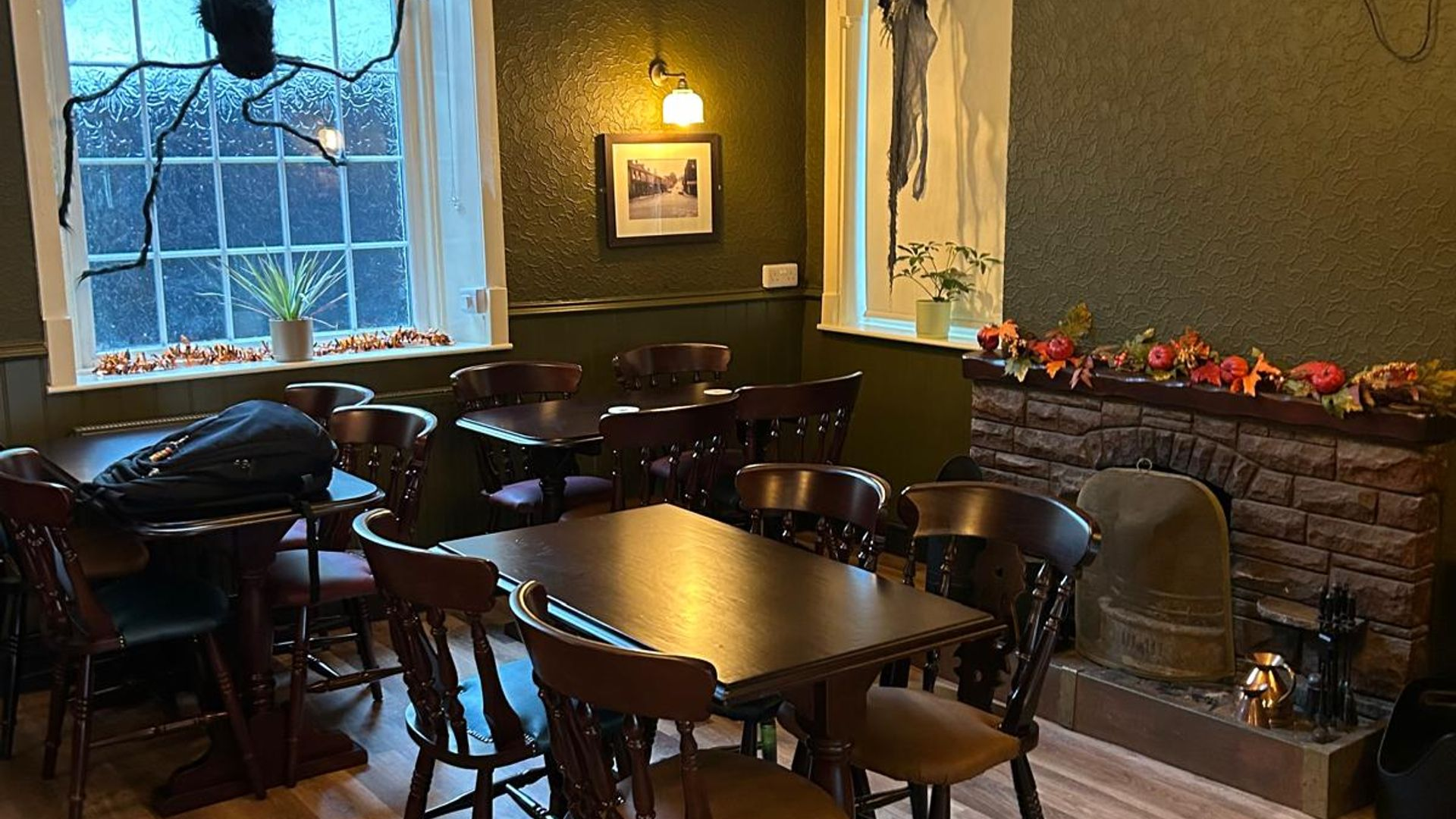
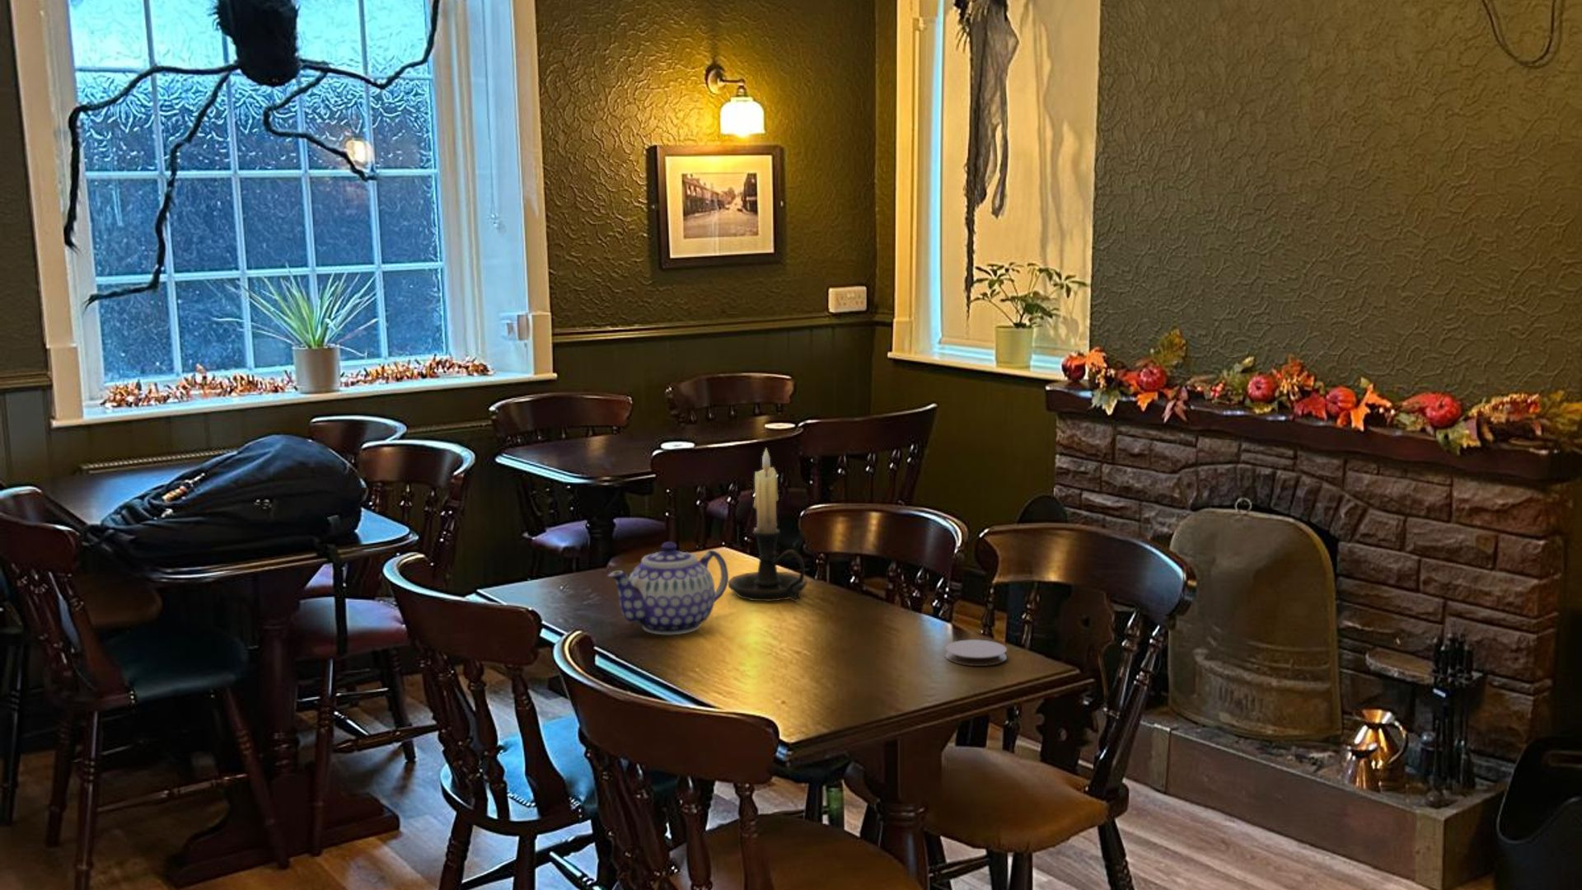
+ teapot [607,540,729,636]
+ candle holder [728,448,807,602]
+ coaster [944,639,1007,666]
